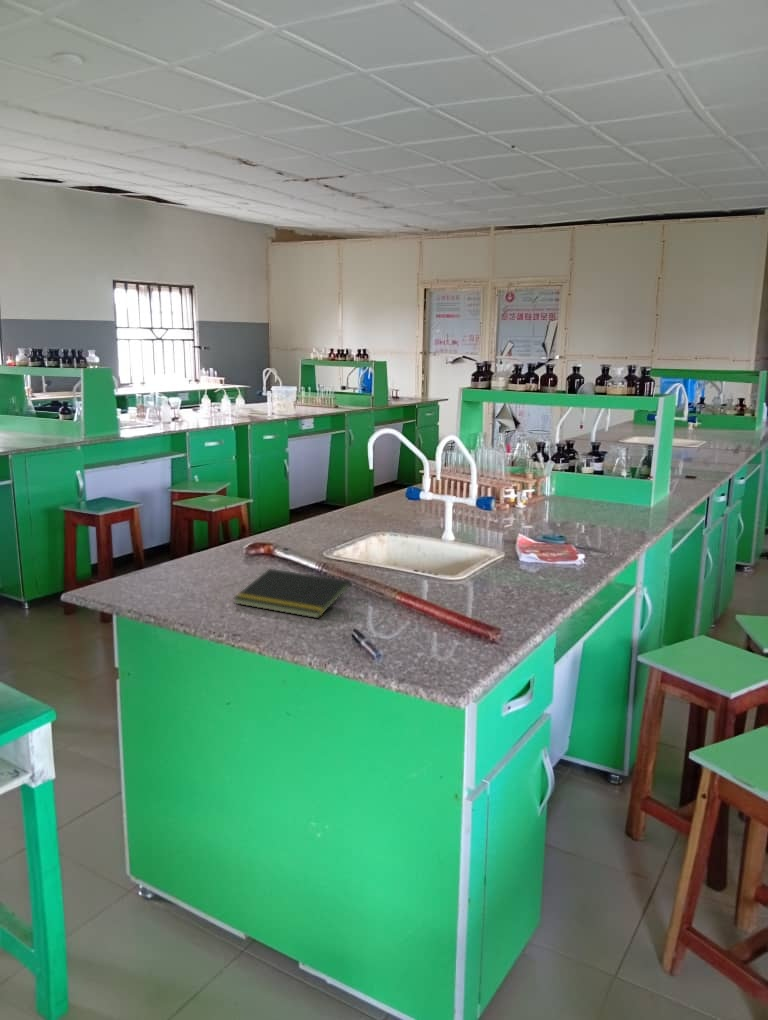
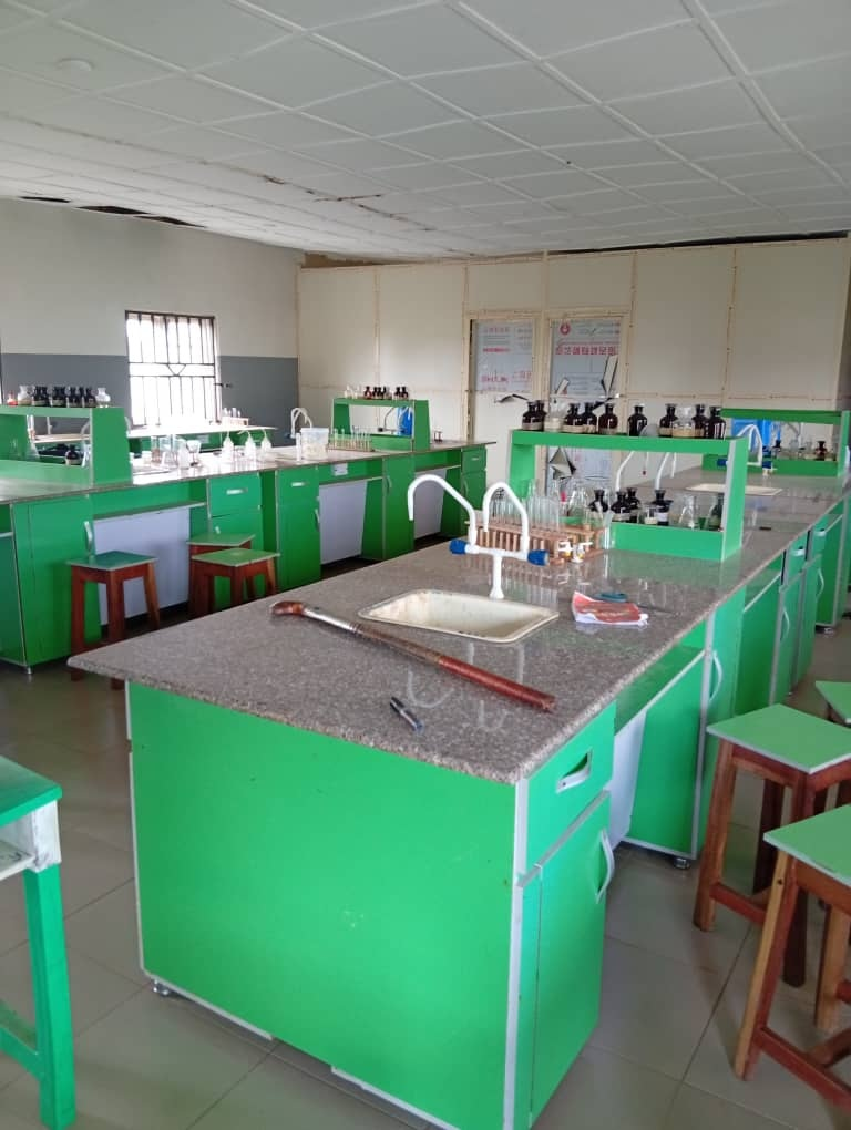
- notepad [232,568,351,619]
